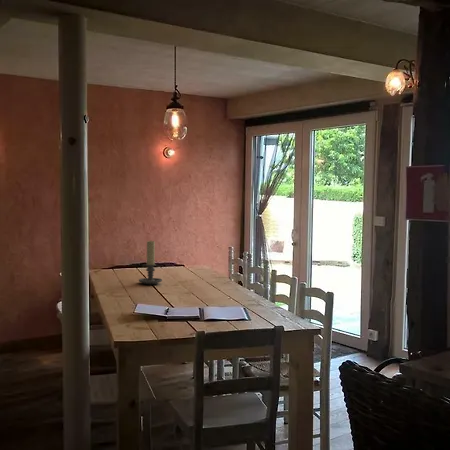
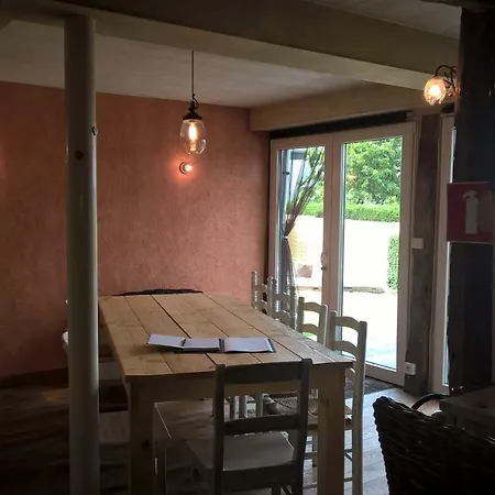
- candle holder [138,240,163,285]
